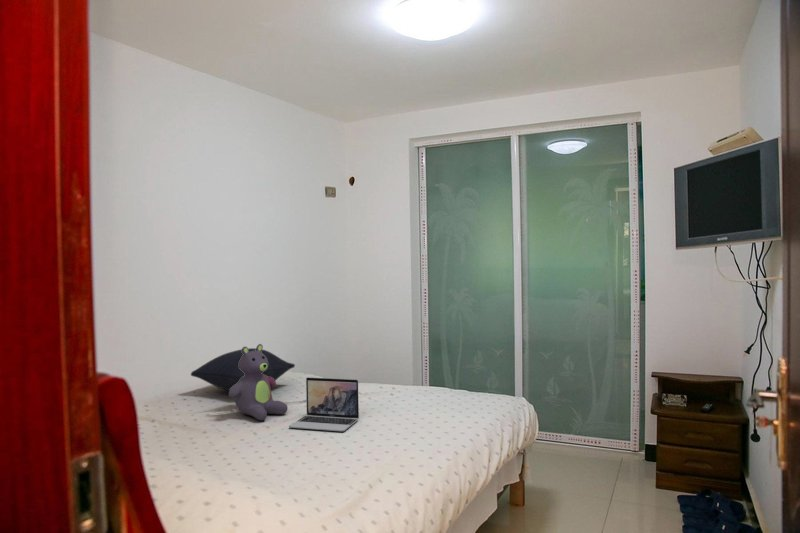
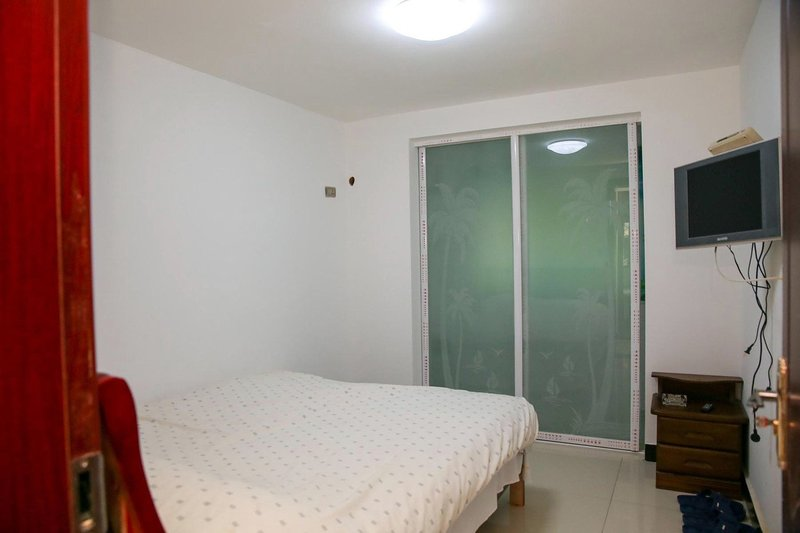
- stuffed bear [228,343,289,421]
- laptop [288,376,360,432]
- pillow [190,347,296,392]
